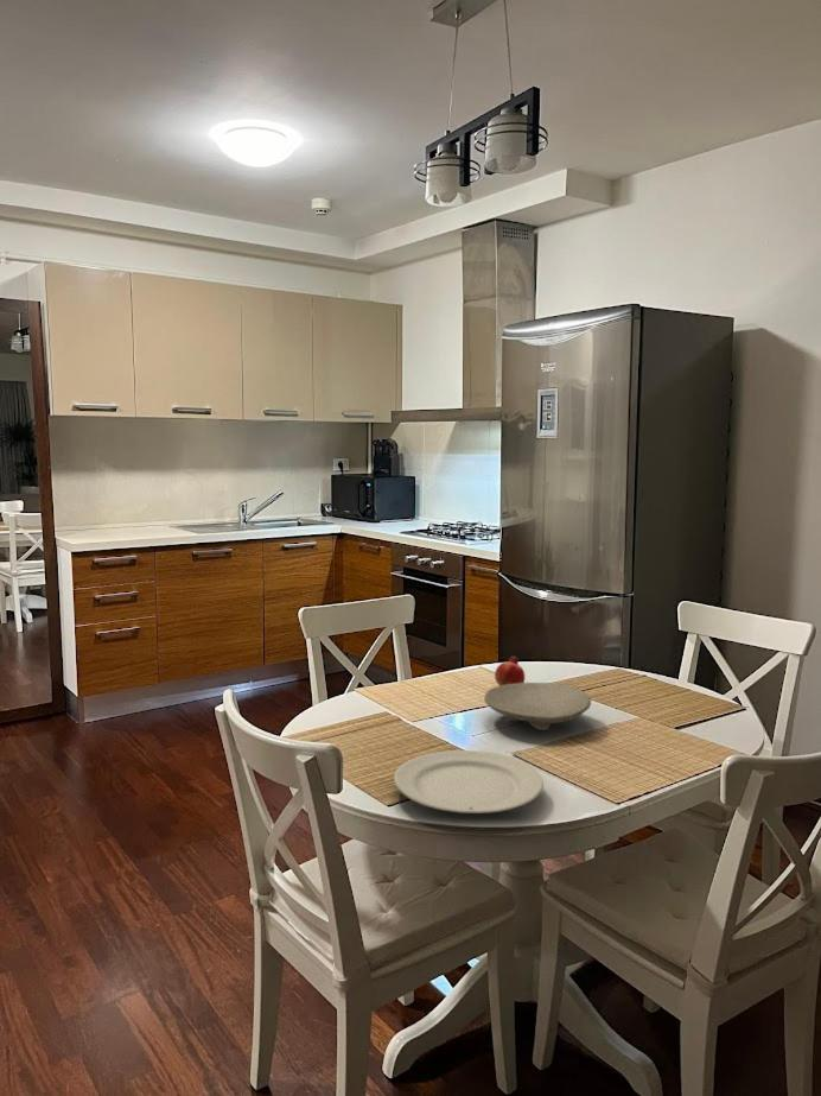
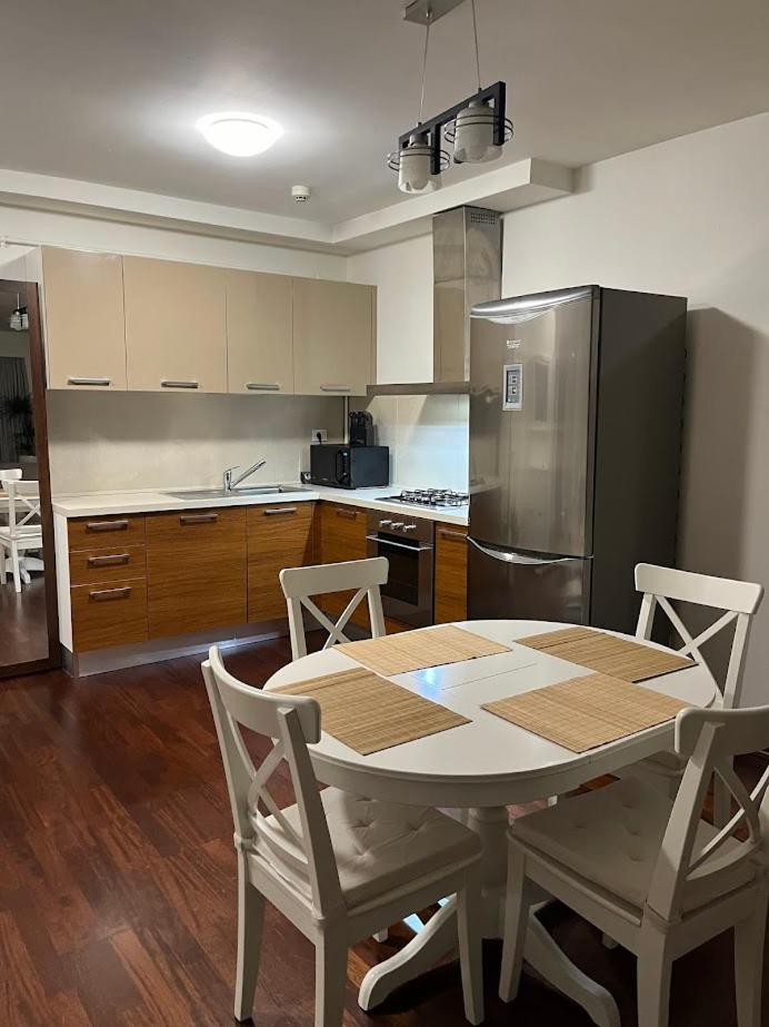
- chinaware [393,749,545,815]
- fruit [494,654,526,686]
- bowl [483,682,592,731]
